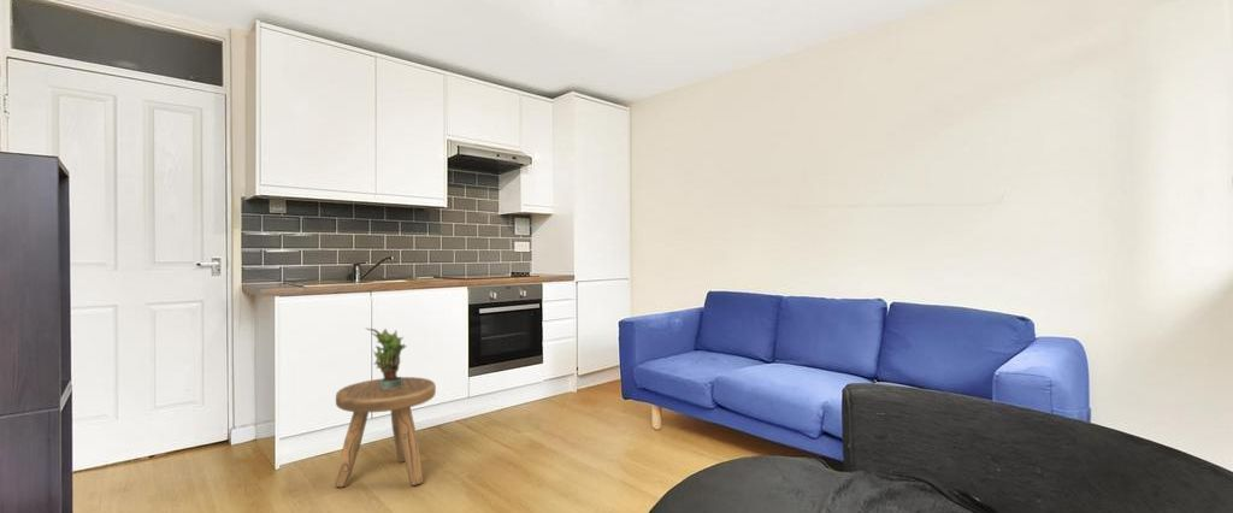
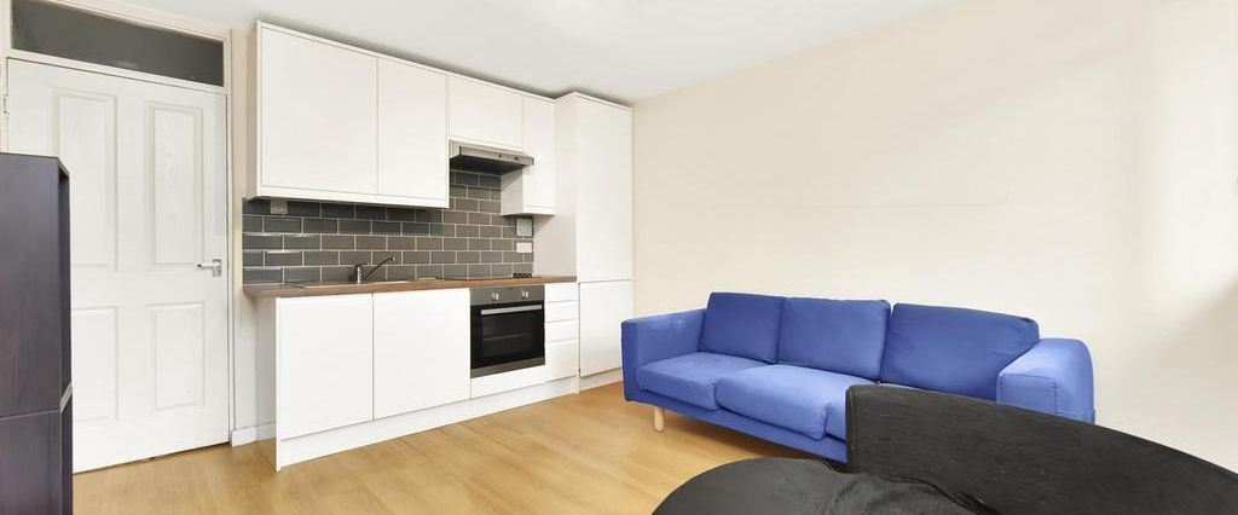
- potted plant [365,326,408,389]
- stool [334,376,437,488]
